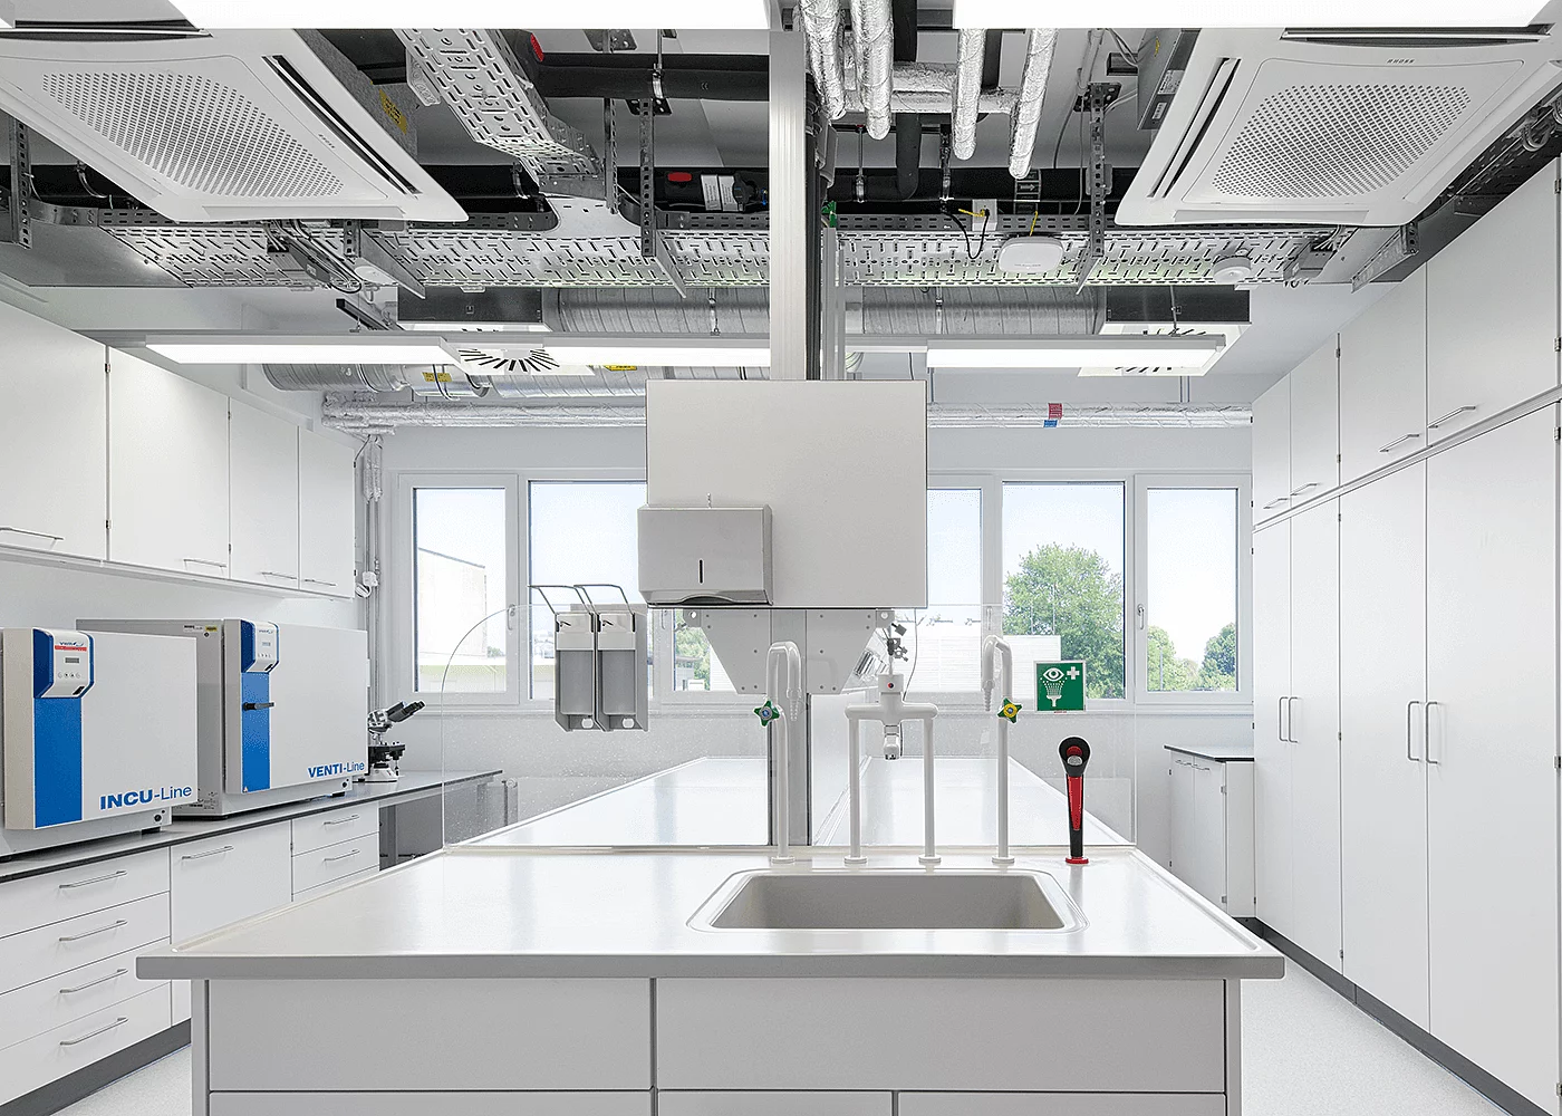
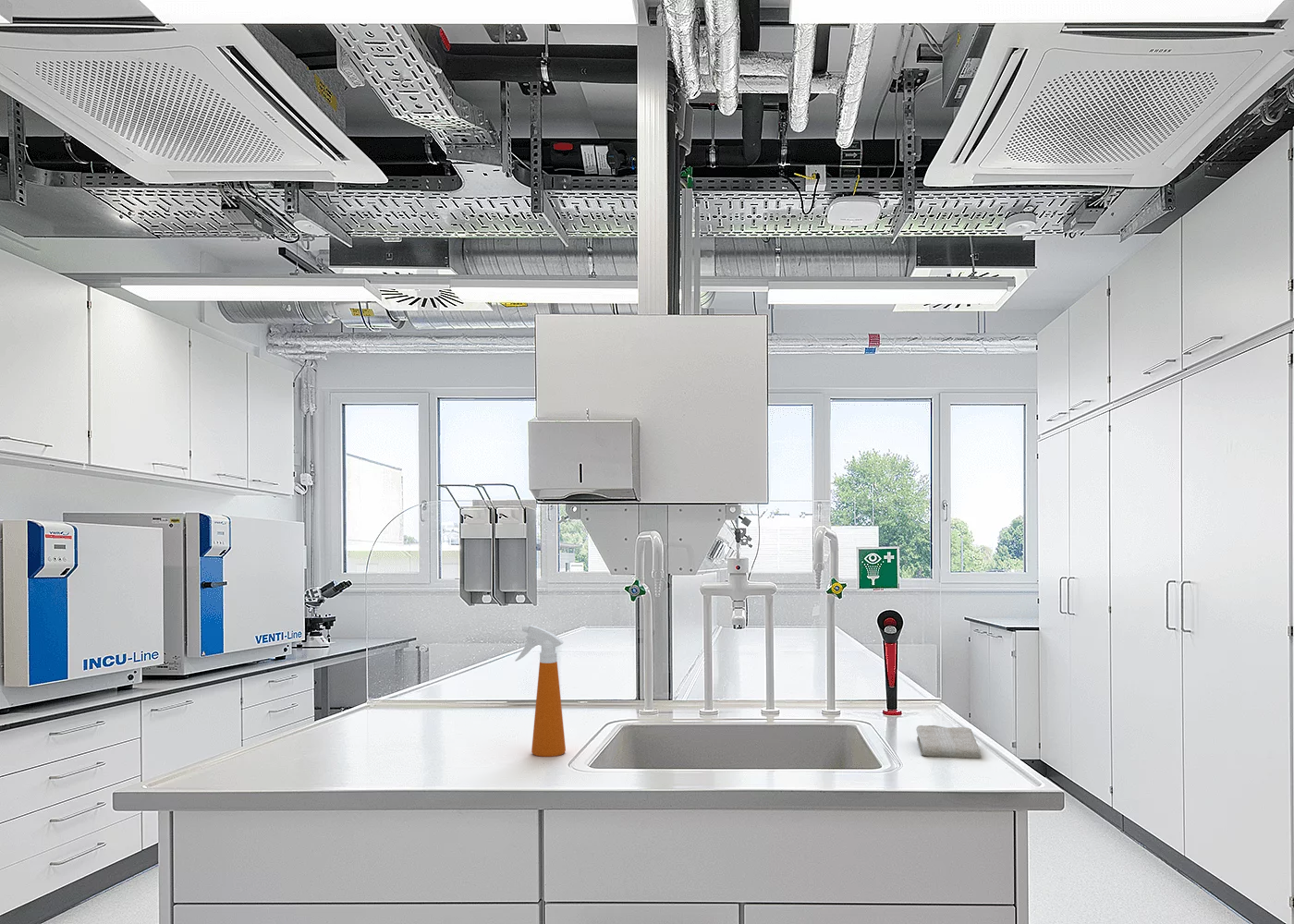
+ washcloth [915,724,982,760]
+ spray bottle [515,625,567,758]
